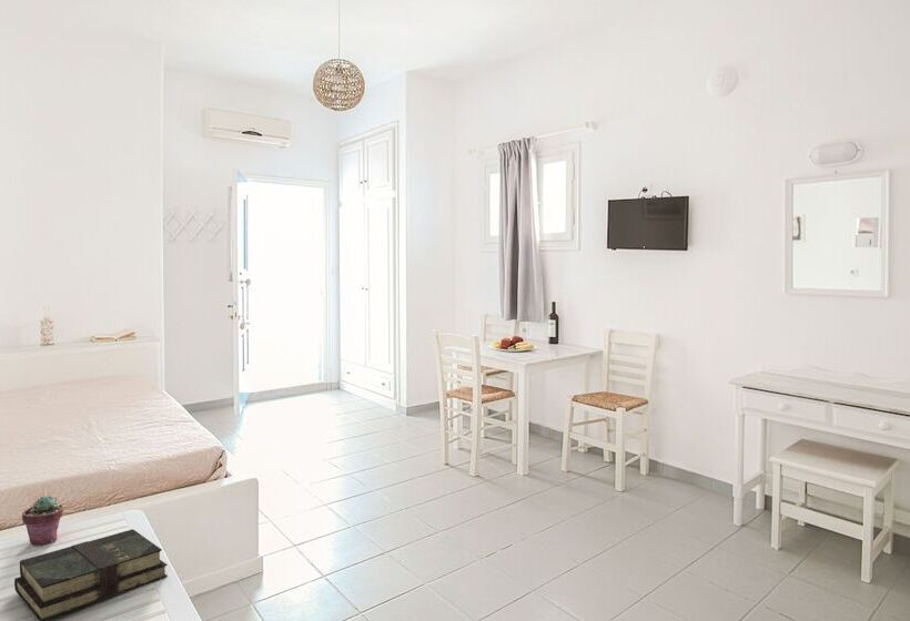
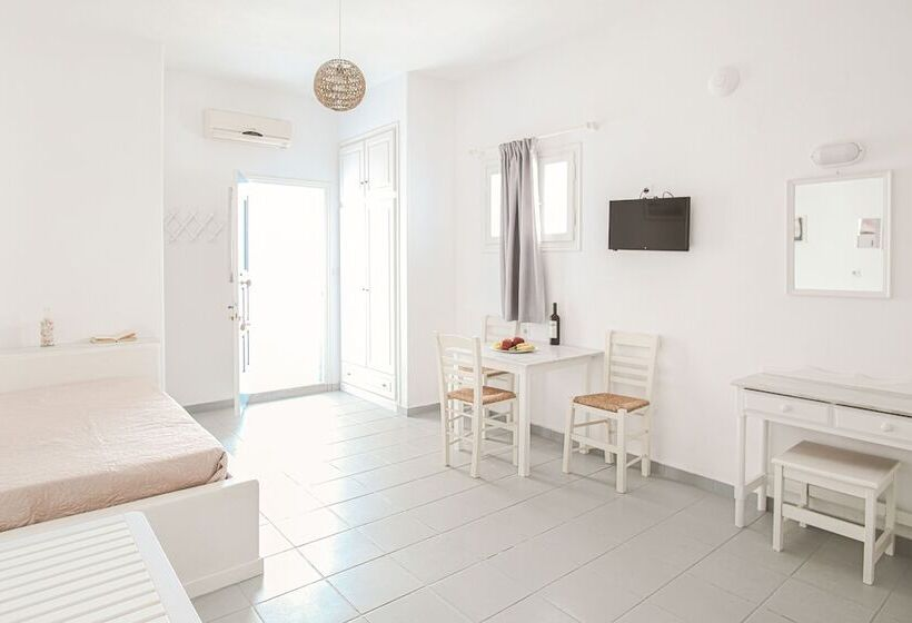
- book [13,528,169,621]
- potted succulent [21,495,64,546]
